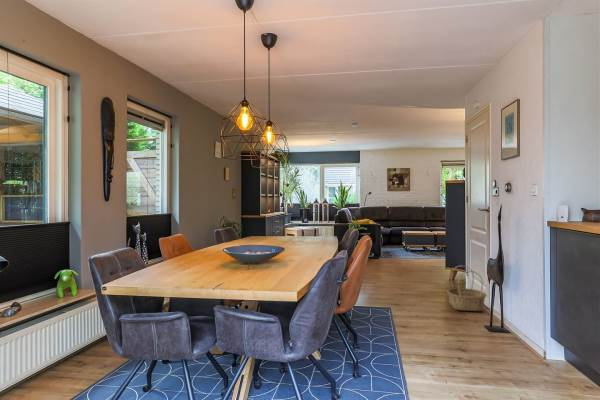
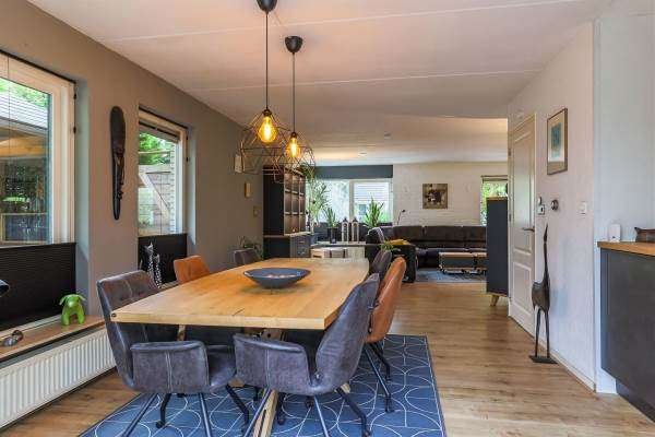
- basket [446,264,487,312]
